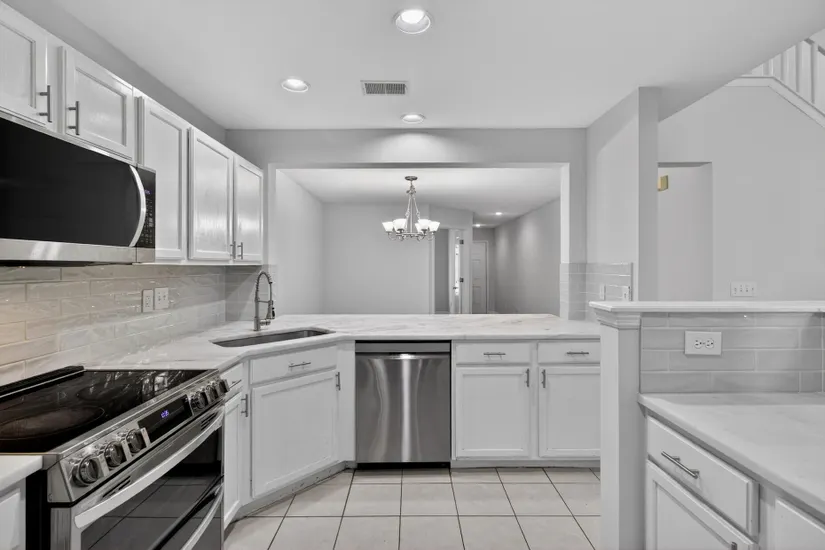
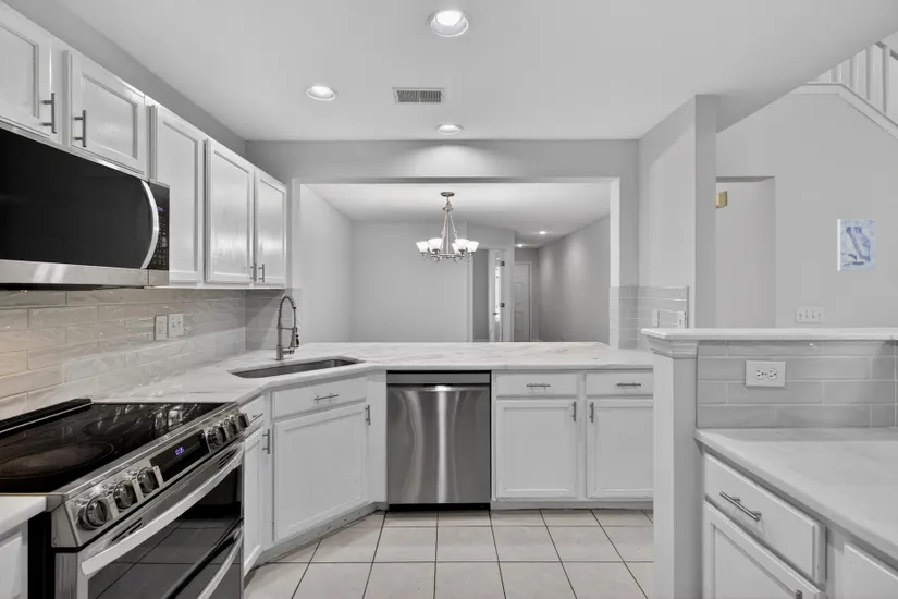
+ wall art [836,218,877,271]
